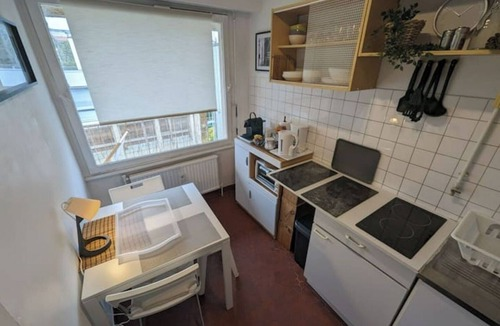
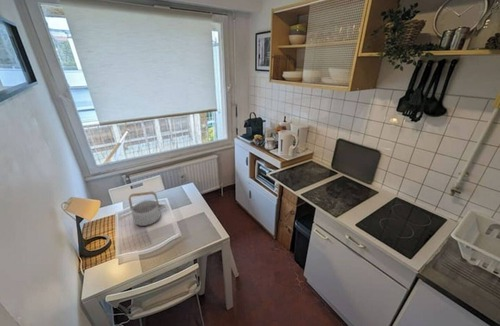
+ teapot [128,190,166,227]
